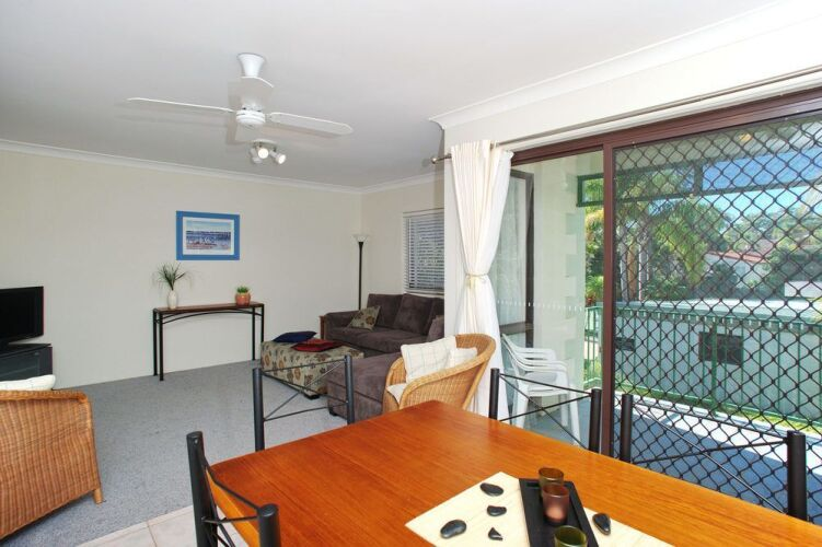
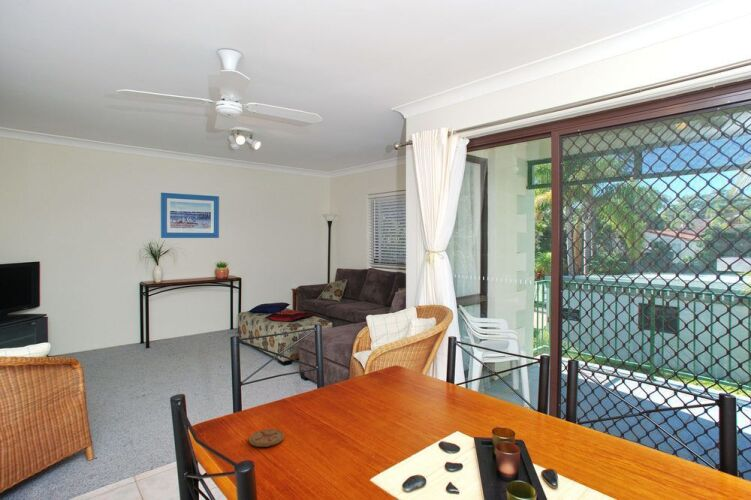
+ coaster [248,428,285,448]
